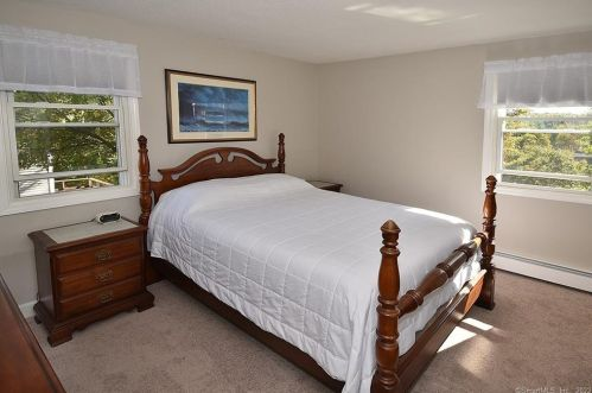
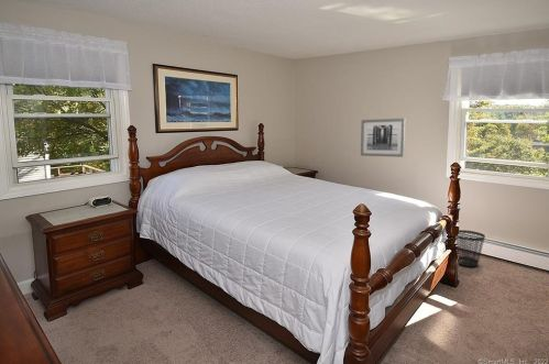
+ wall art [360,117,406,158]
+ wastebasket [455,229,486,267]
